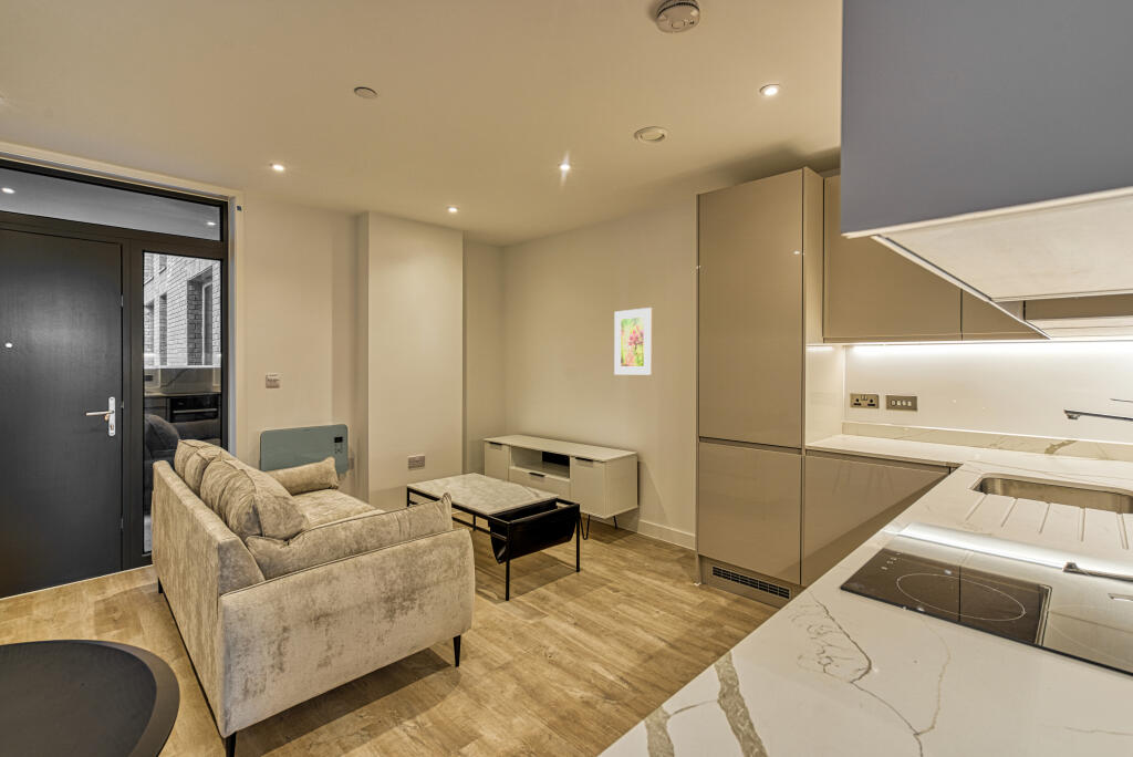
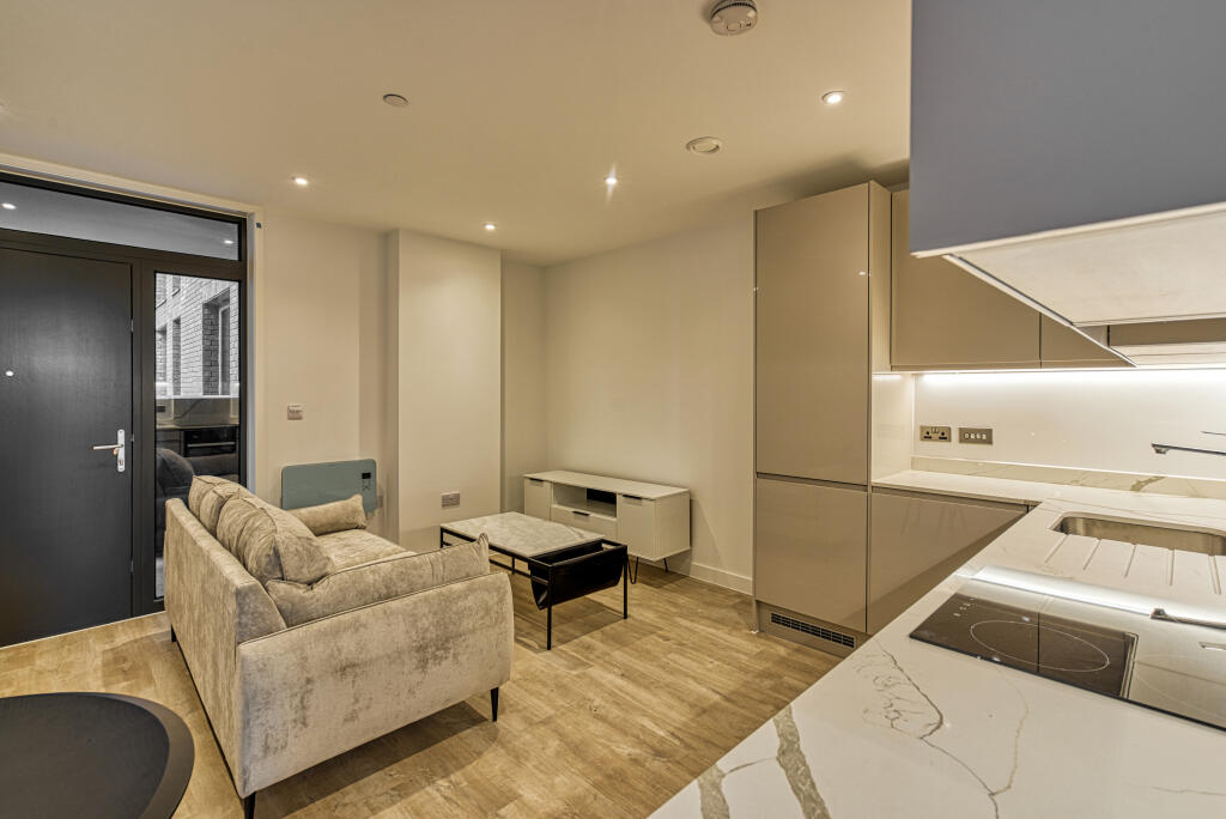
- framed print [613,307,653,375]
